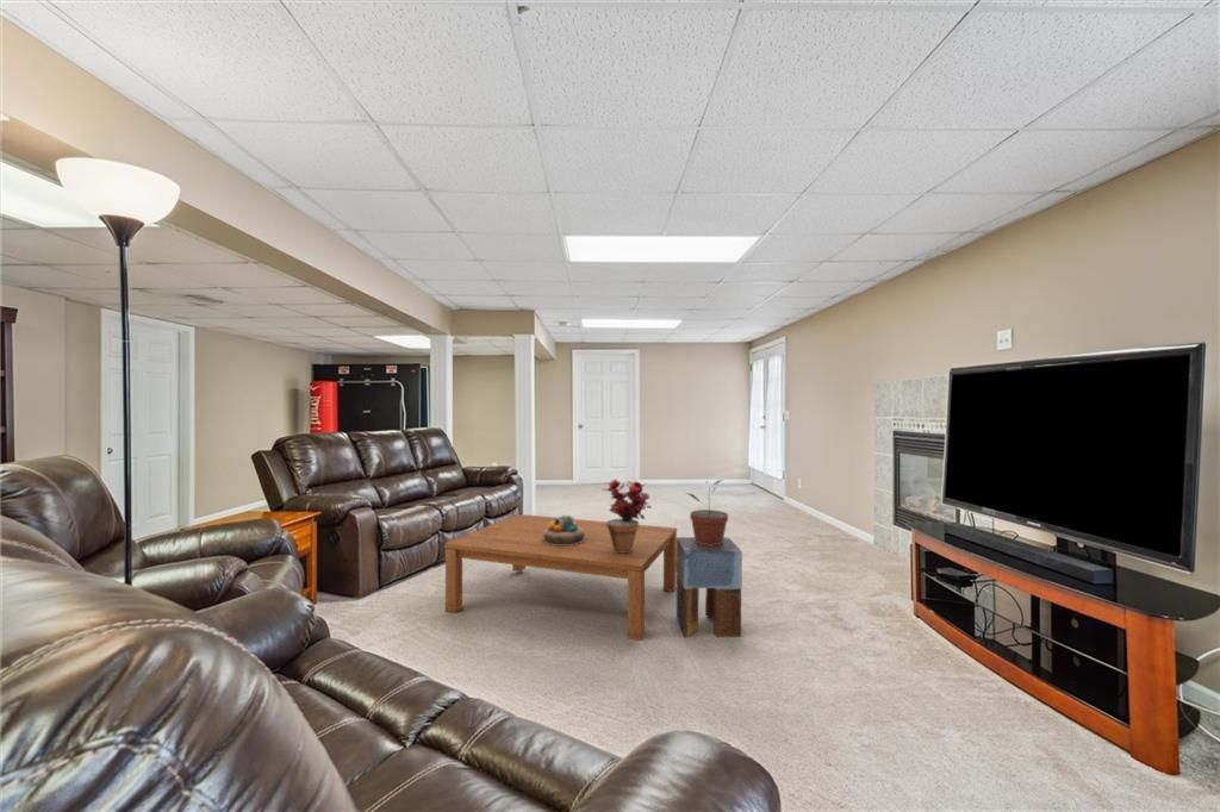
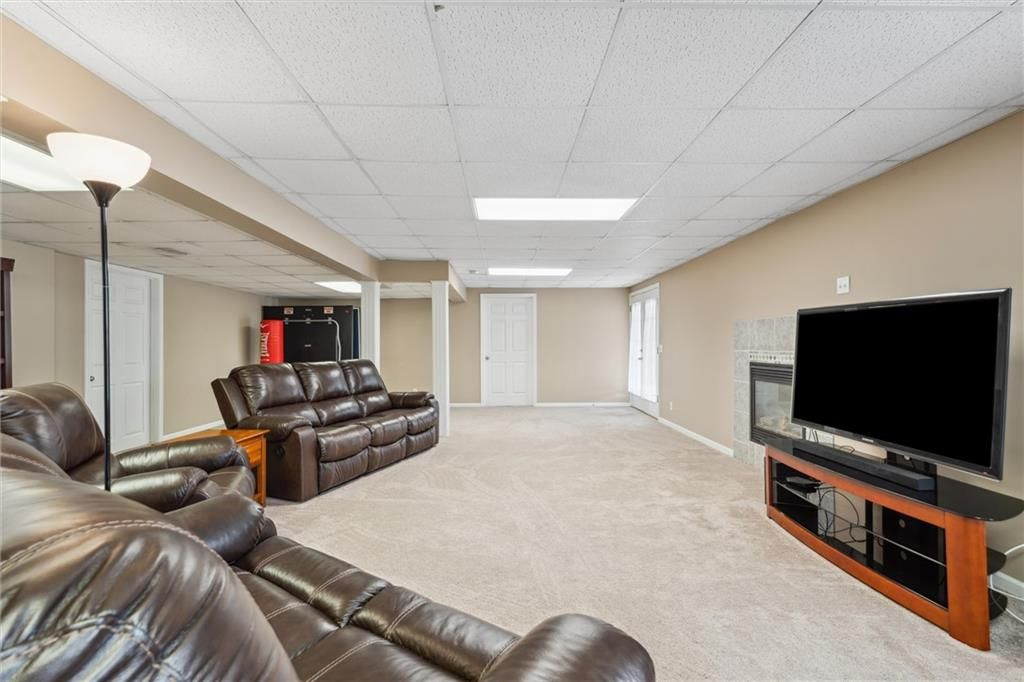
- potted plant [600,477,653,552]
- potted plant [685,479,729,545]
- stool [676,536,743,638]
- decorative bowl [543,513,585,545]
- coffee table [443,513,678,642]
